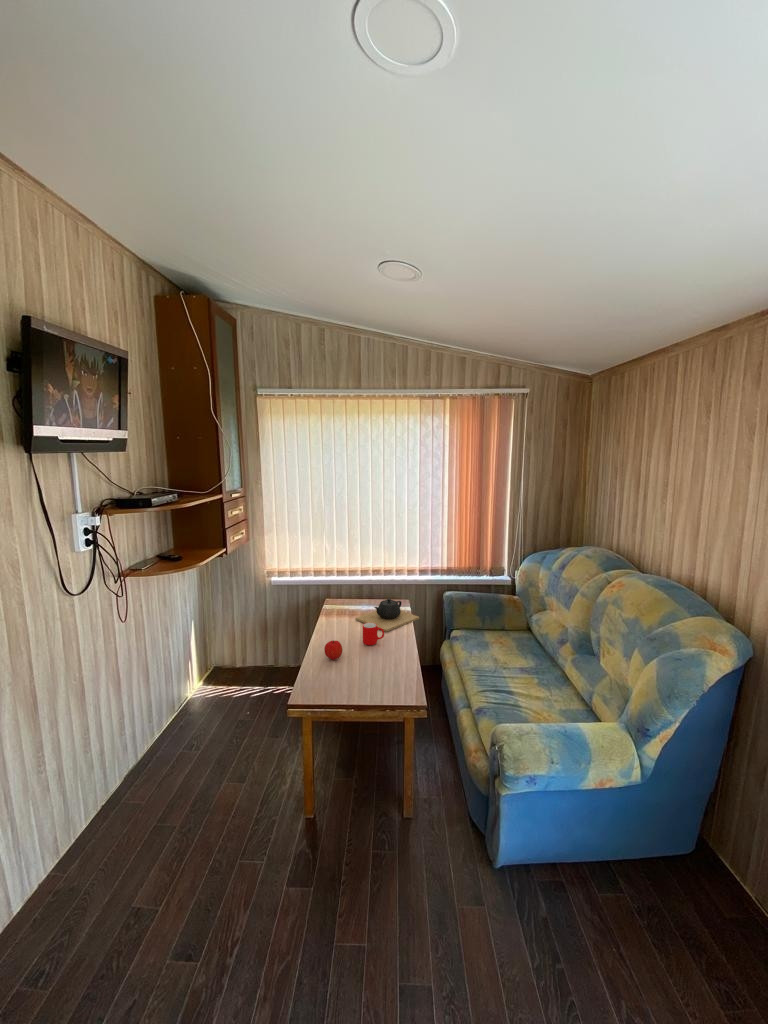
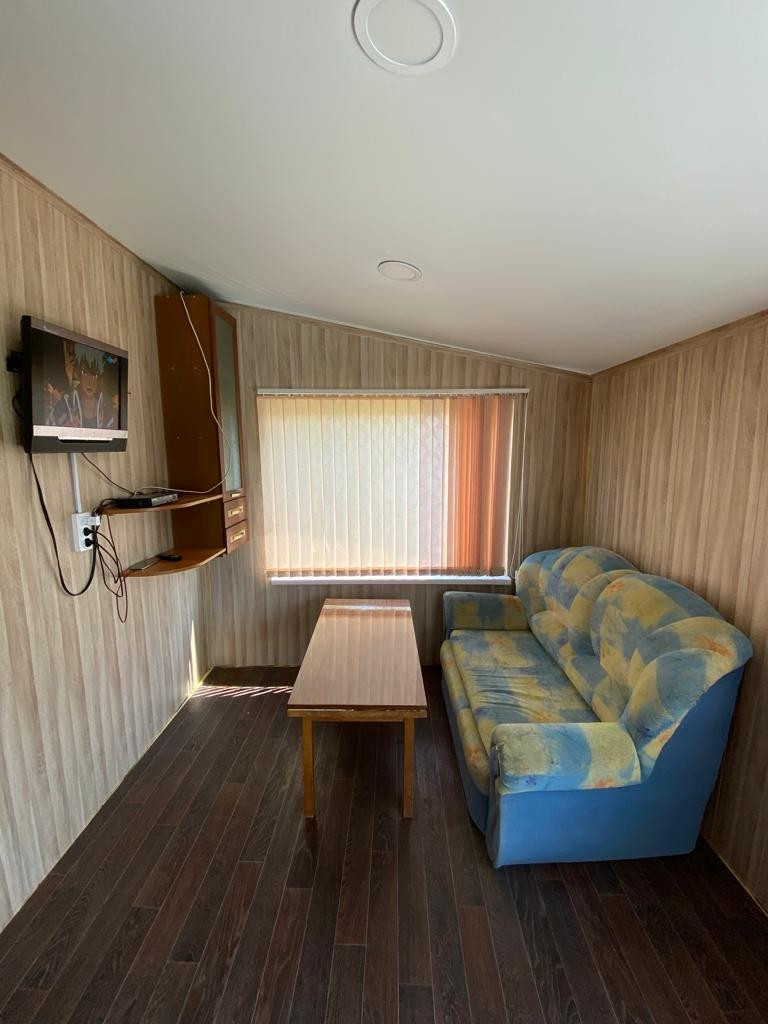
- teapot [355,598,420,633]
- fruit [323,640,343,661]
- cup [362,623,385,646]
